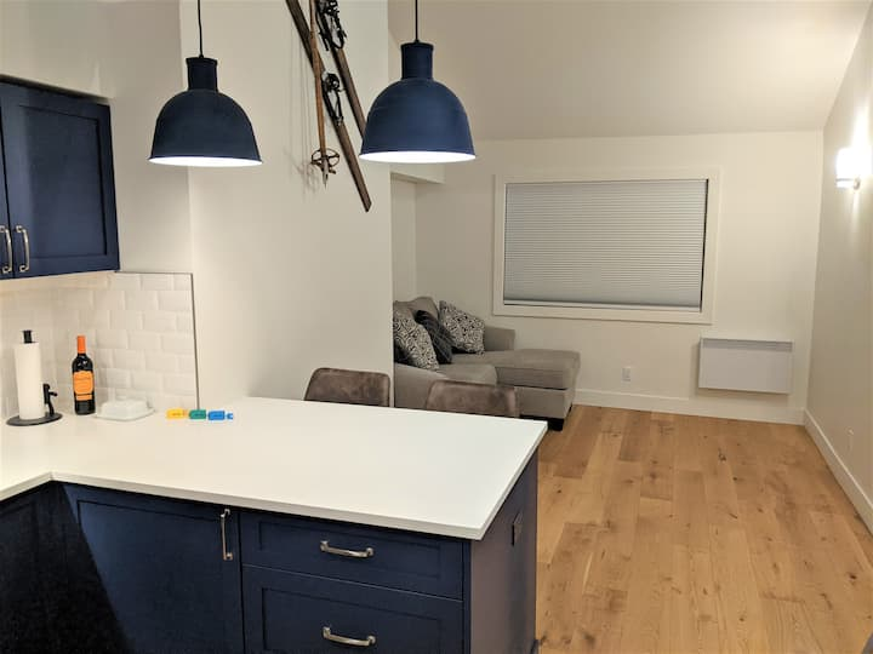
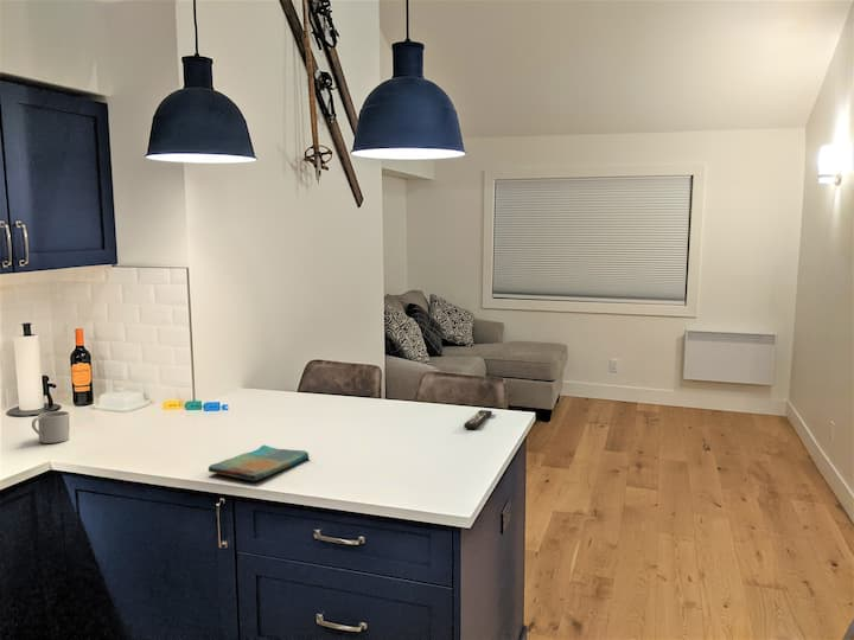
+ mug [31,410,70,444]
+ dish towel [208,443,310,482]
+ remote control [463,409,493,430]
